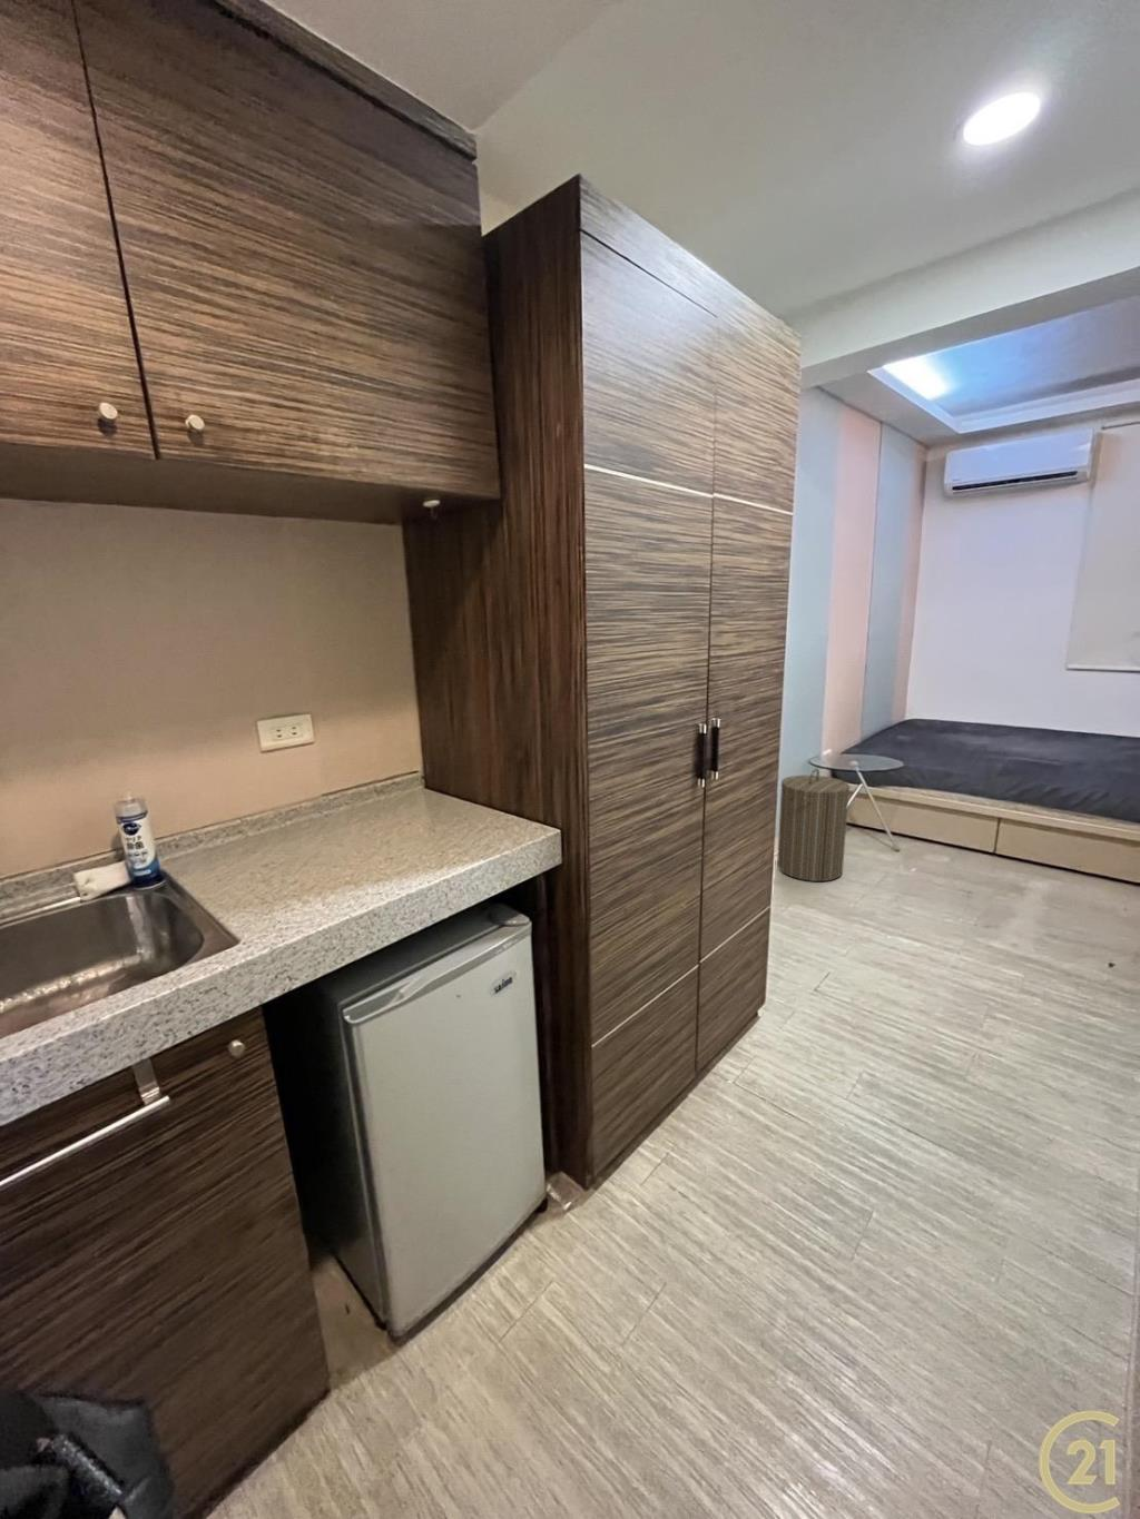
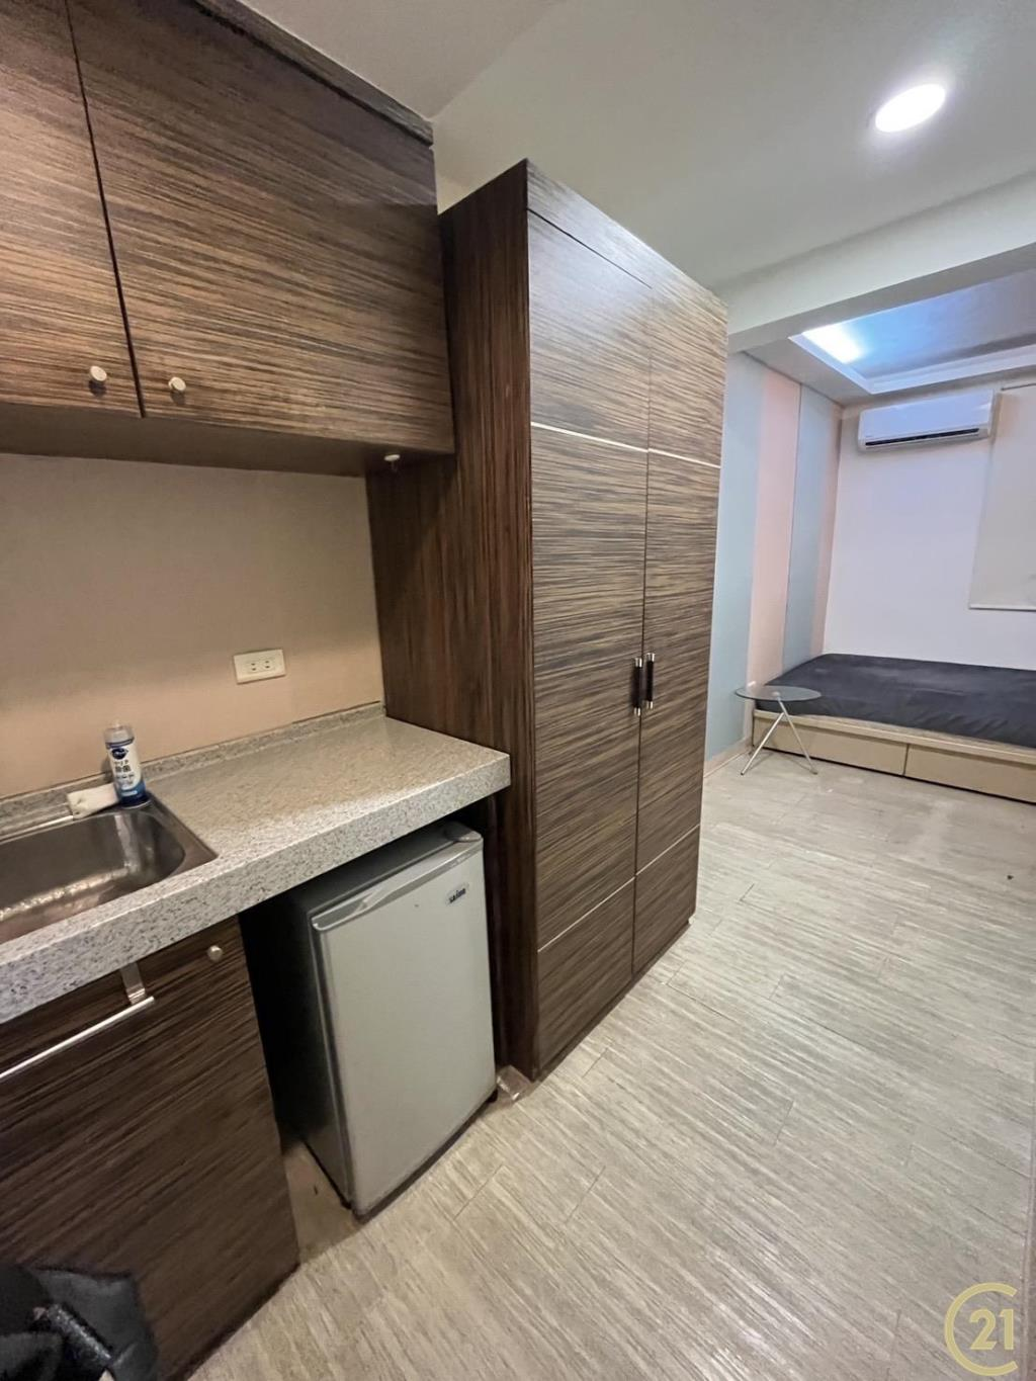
- laundry hamper [776,767,850,882]
